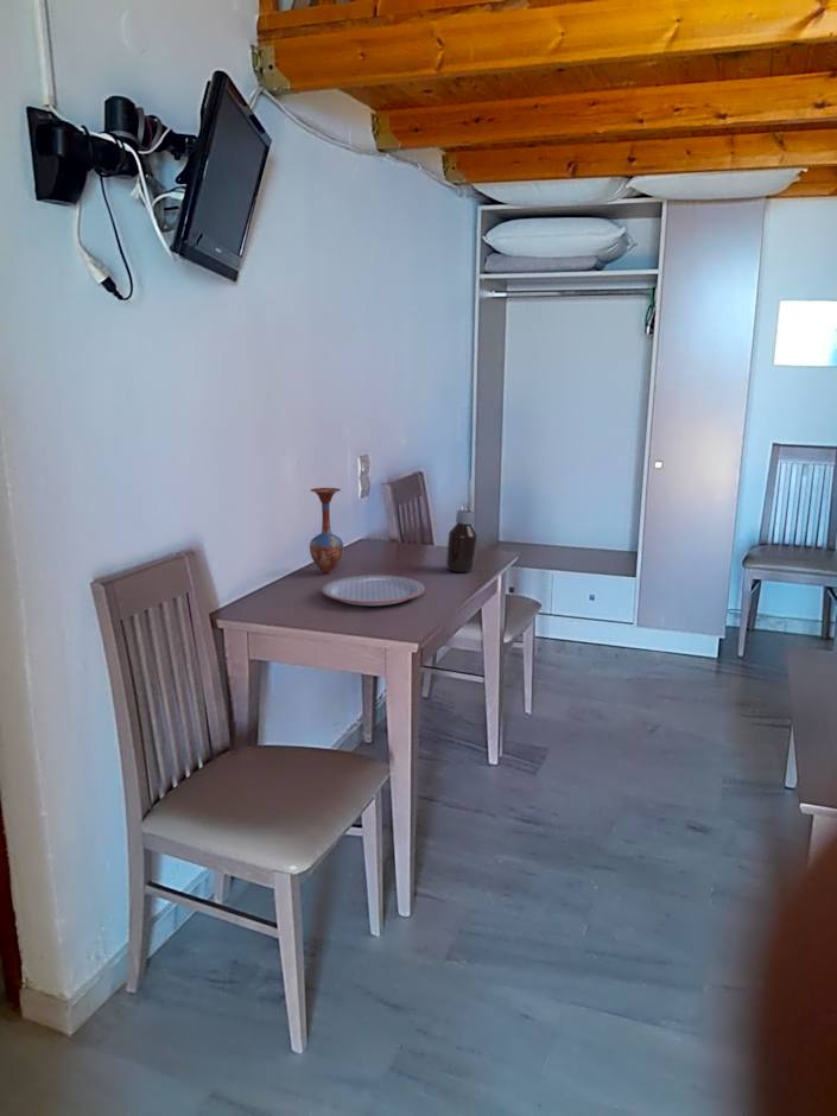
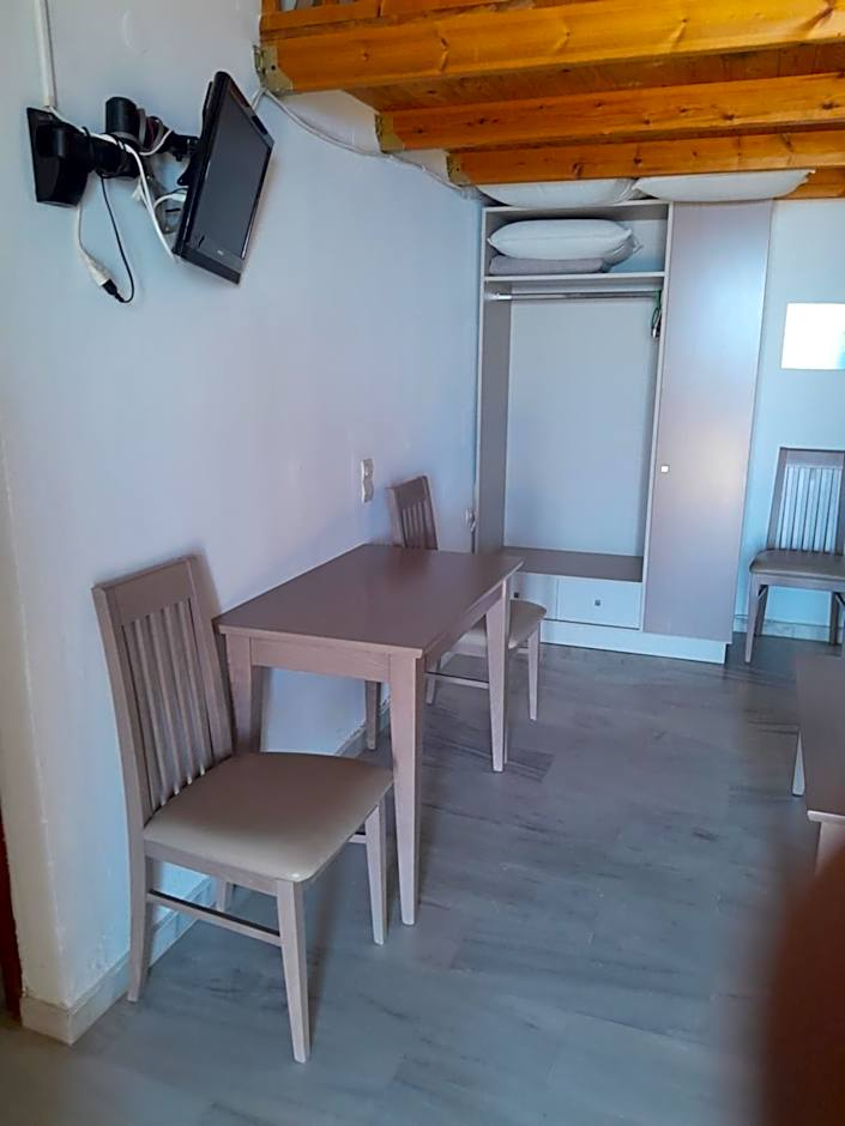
- vase [309,487,344,575]
- bottle [445,509,478,573]
- plate [319,573,426,607]
